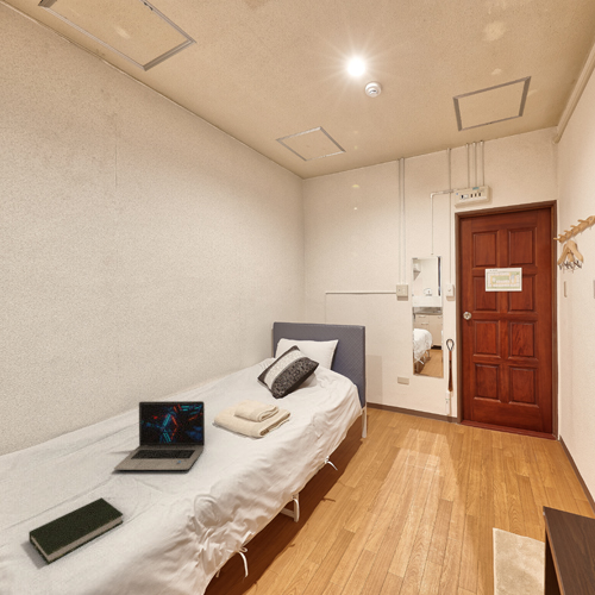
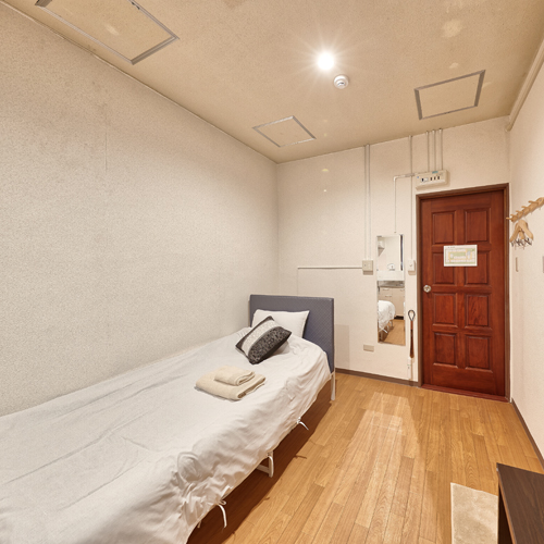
- book [27,496,125,565]
- laptop [113,400,206,471]
